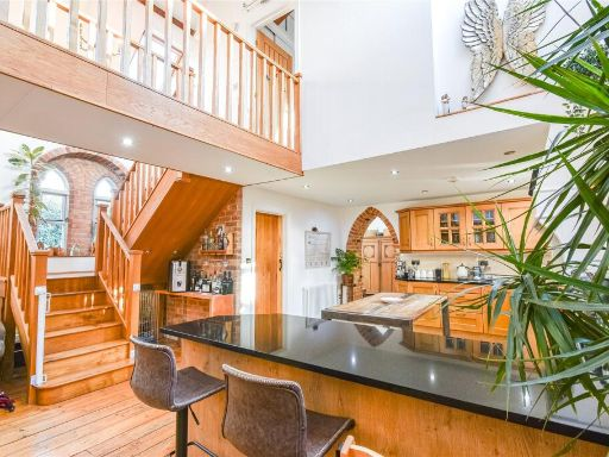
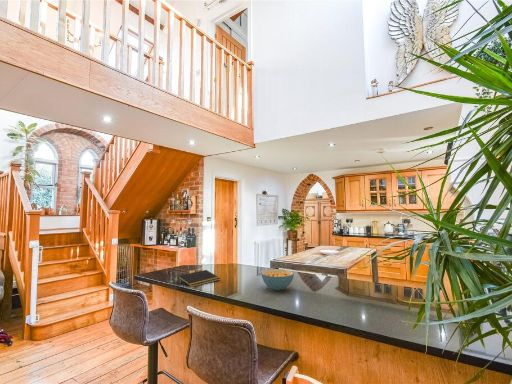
+ cereal bowl [260,268,295,291]
+ notepad [176,269,221,288]
